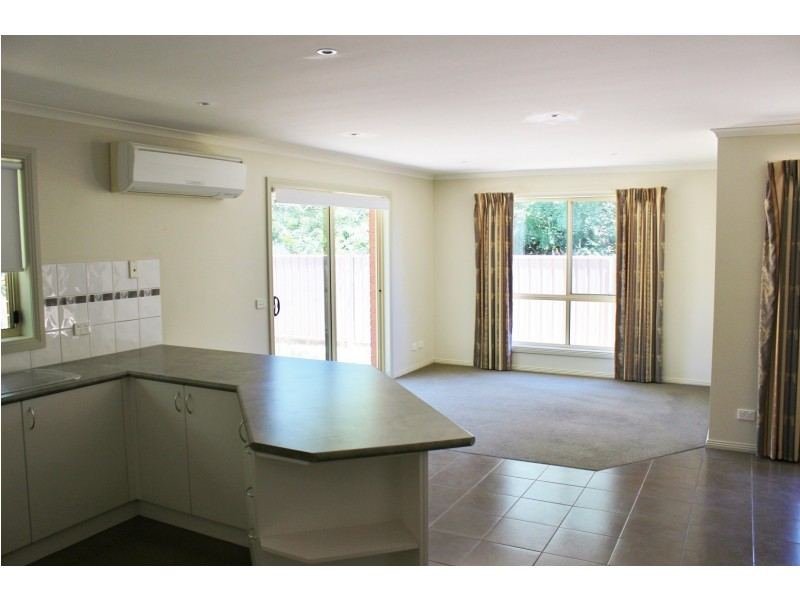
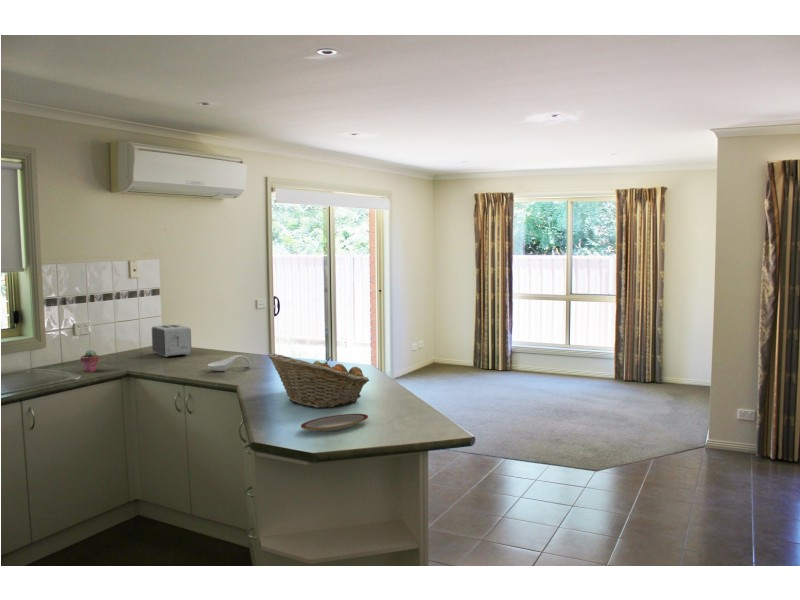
+ toaster [151,324,192,358]
+ spoon rest [207,354,252,372]
+ fruit basket [267,353,370,409]
+ plate [300,413,369,433]
+ potted succulent [79,349,100,373]
